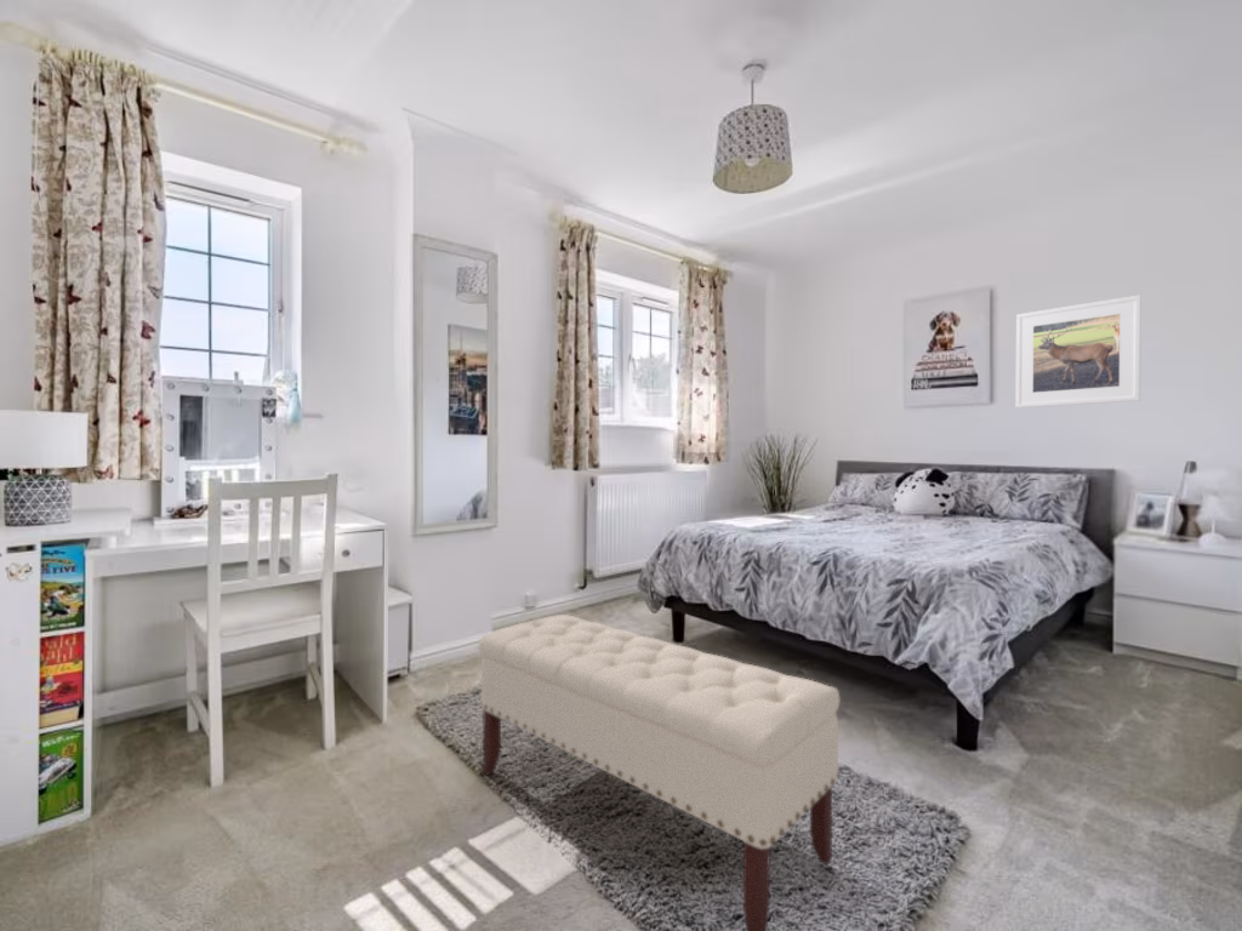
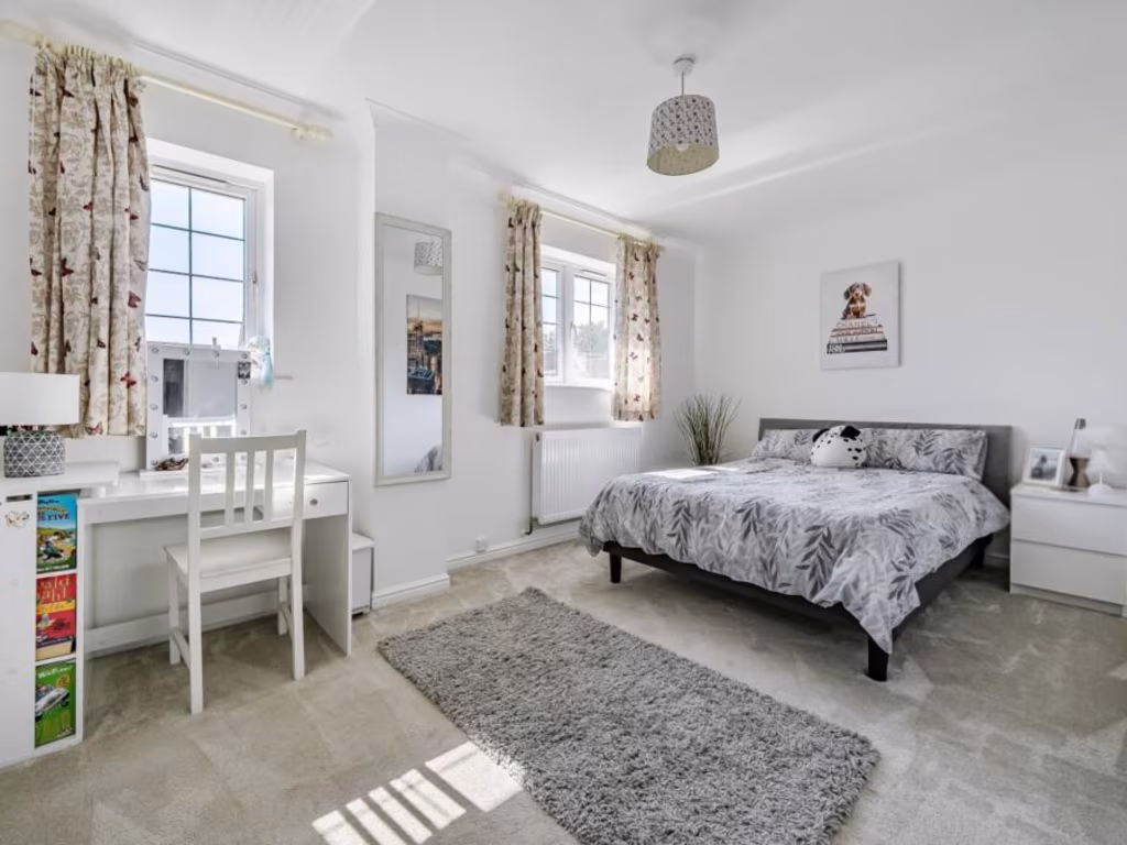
- bench [478,613,841,931]
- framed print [1015,295,1143,409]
